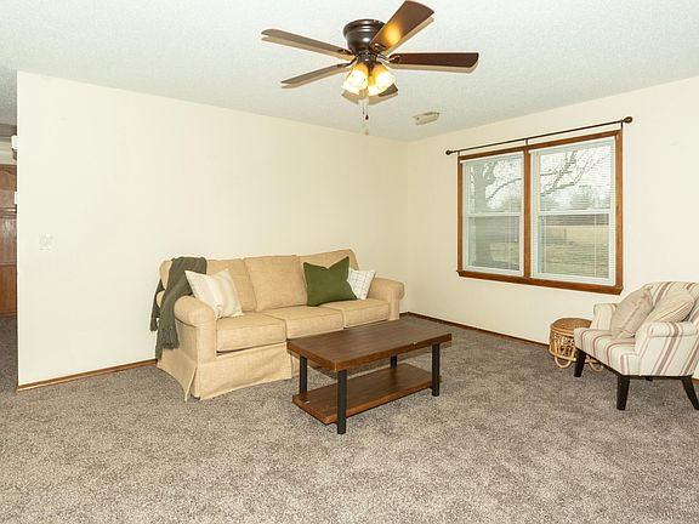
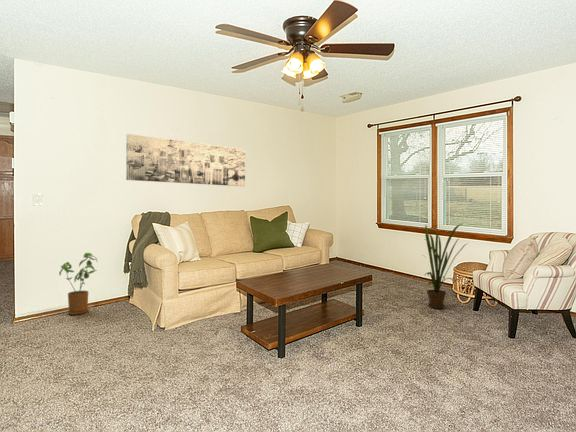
+ wall art [125,133,246,187]
+ house plant [422,223,470,309]
+ house plant [58,252,98,316]
